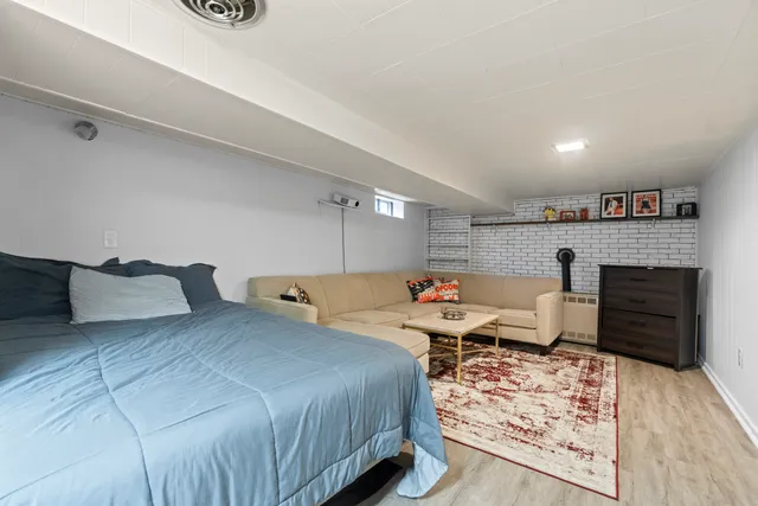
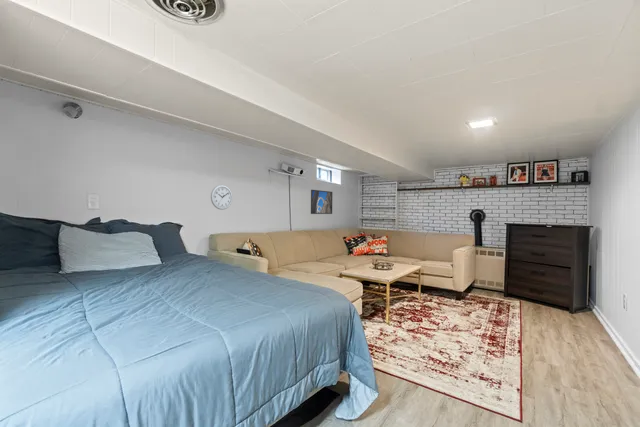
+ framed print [310,189,333,215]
+ wall clock [210,184,233,211]
